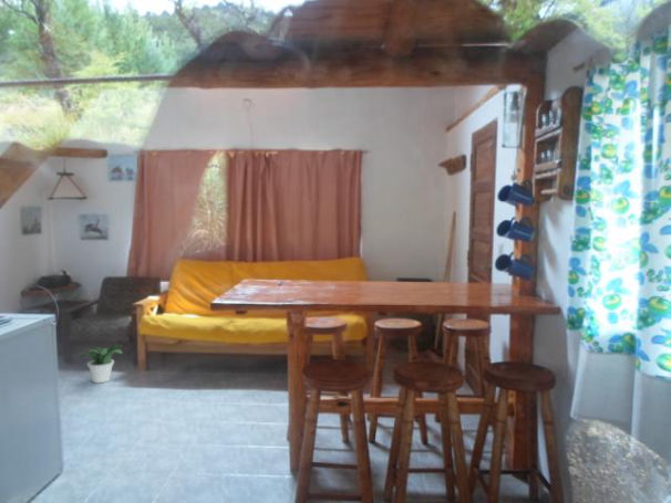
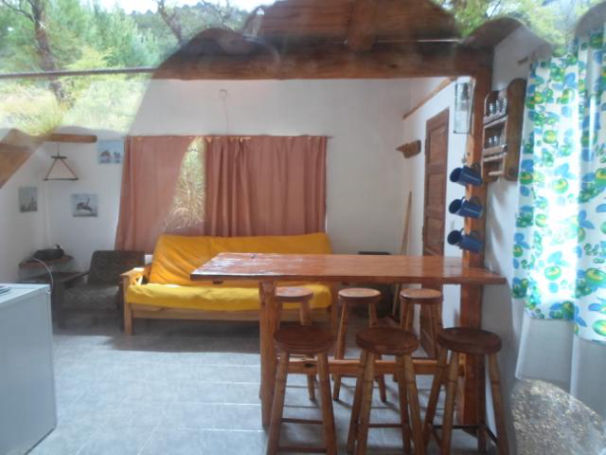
- potted plant [79,344,123,385]
